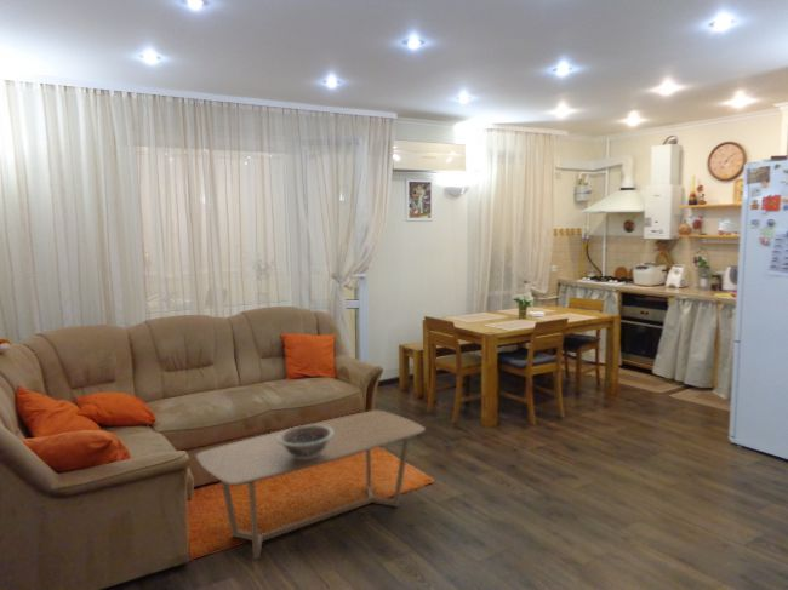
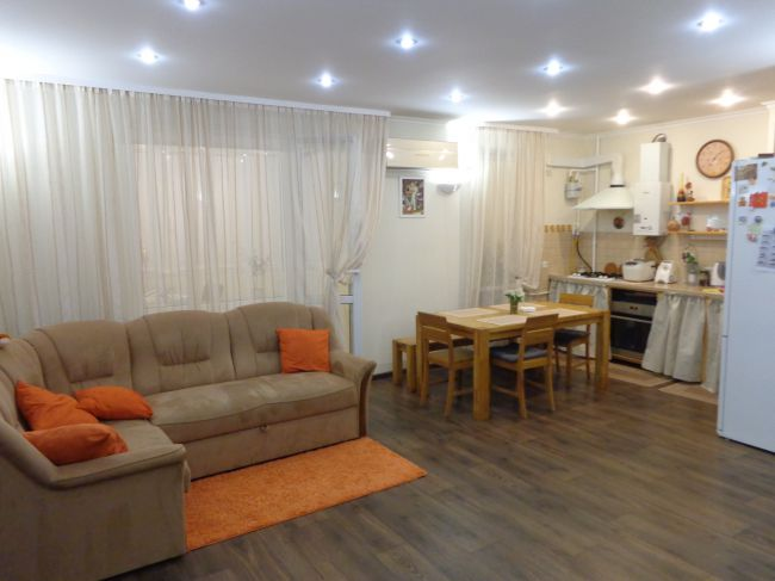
- coffee table [195,409,427,560]
- decorative bowl [276,424,333,459]
